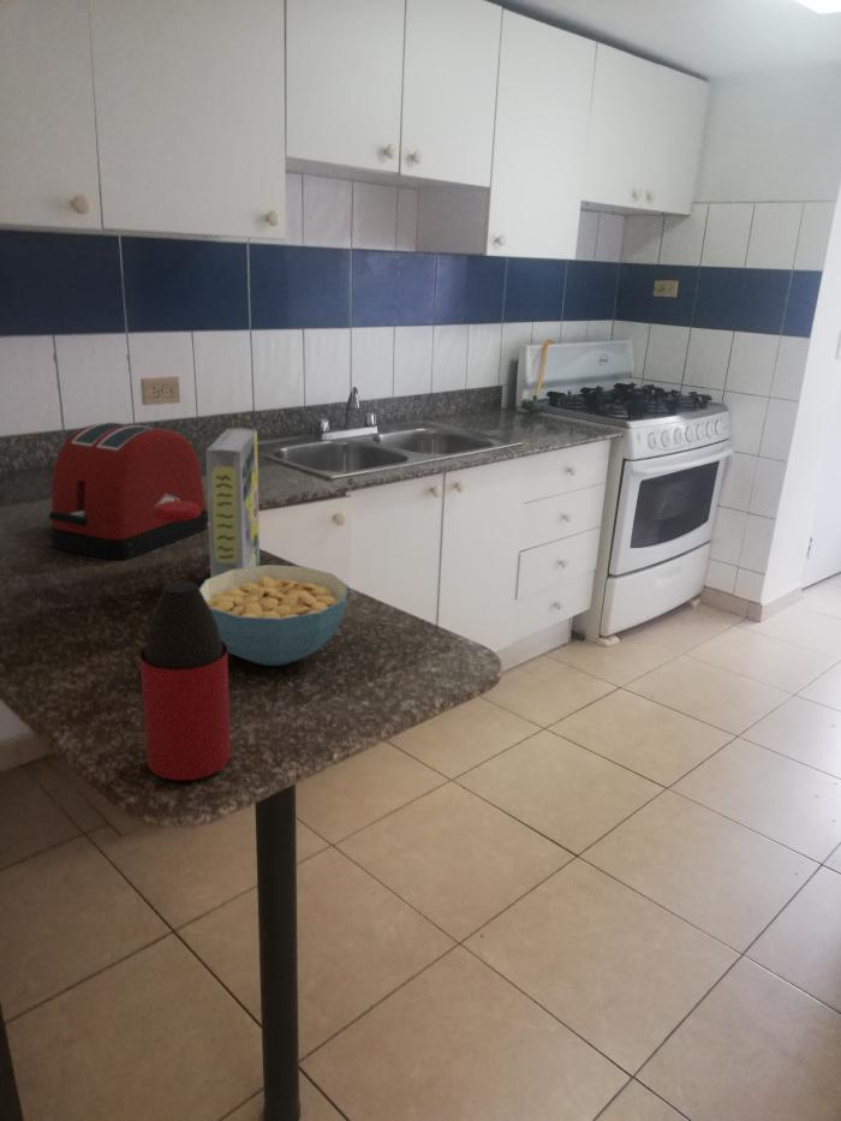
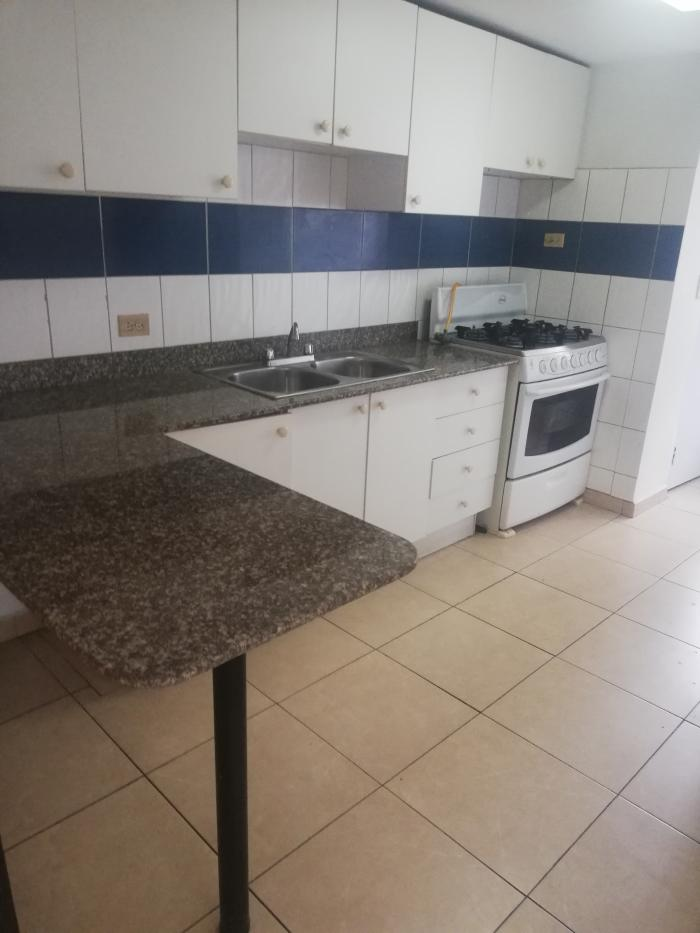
- bottle [138,501,232,781]
- cereal box [204,427,261,578]
- cereal bowl [198,564,350,667]
- toaster [48,421,209,561]
